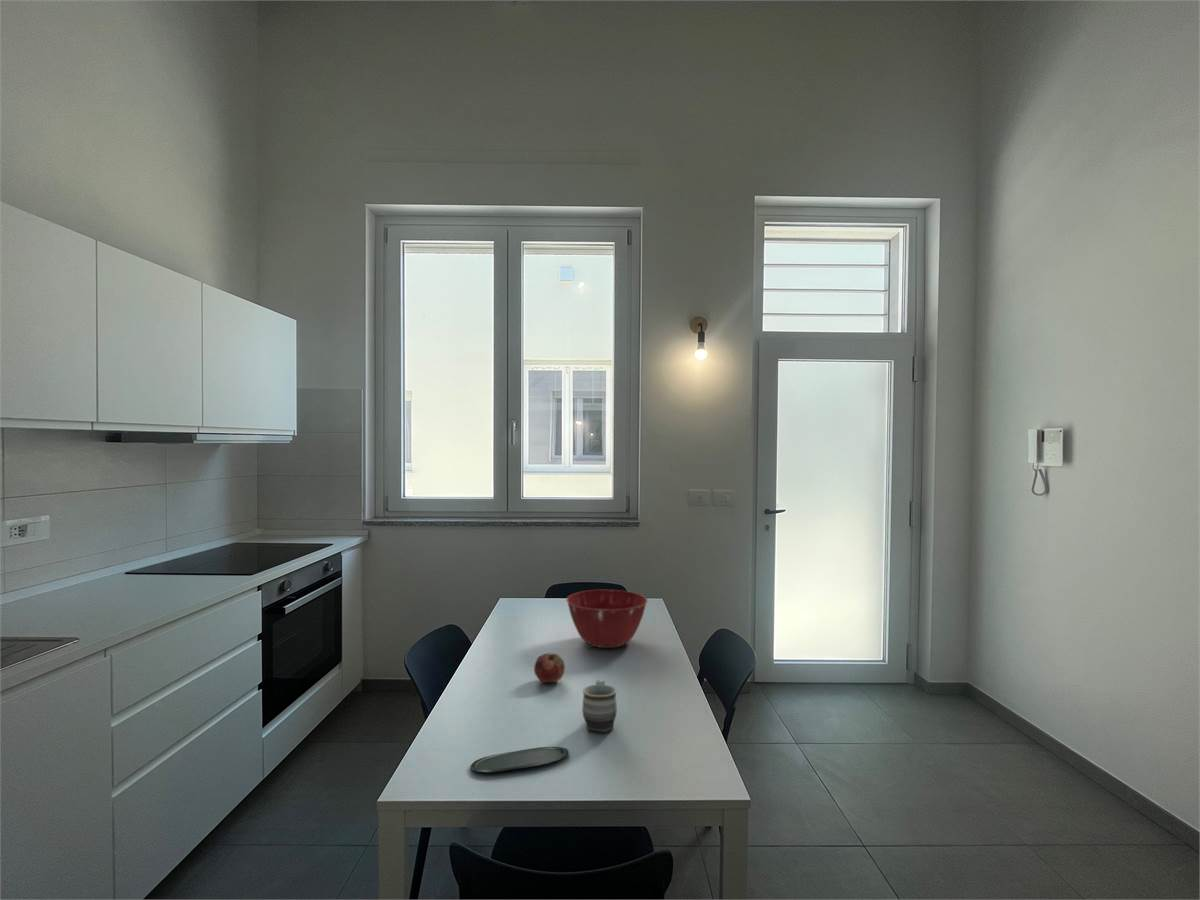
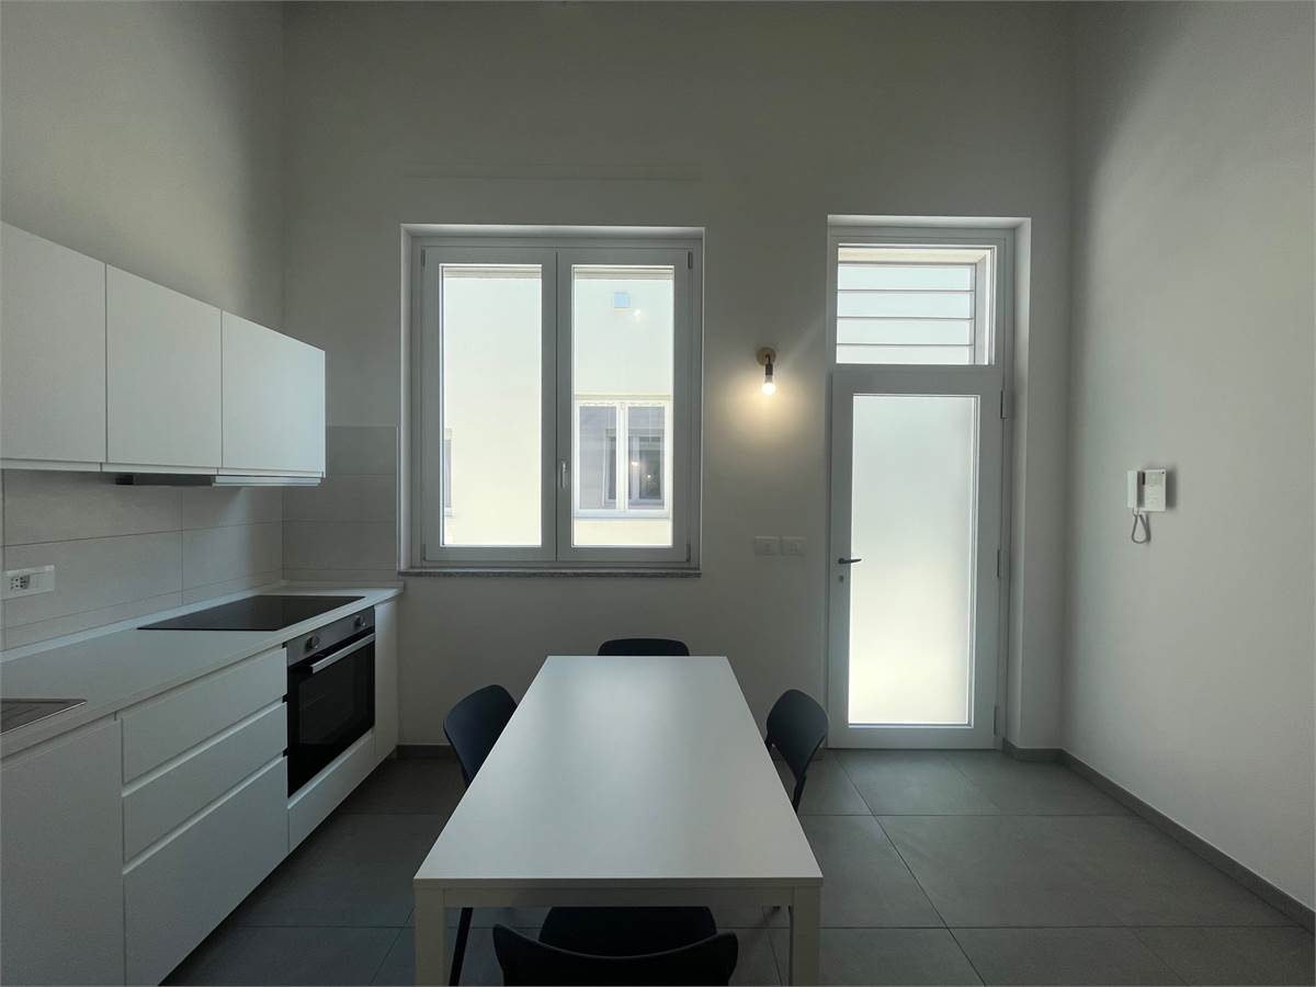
- fruit [533,653,566,683]
- mug [581,679,618,734]
- mixing bowl [565,589,648,649]
- oval tray [469,746,569,773]
